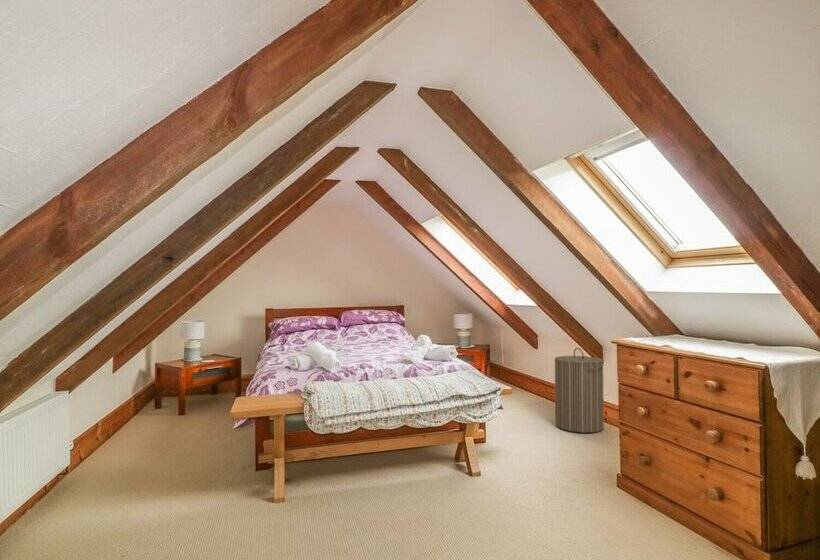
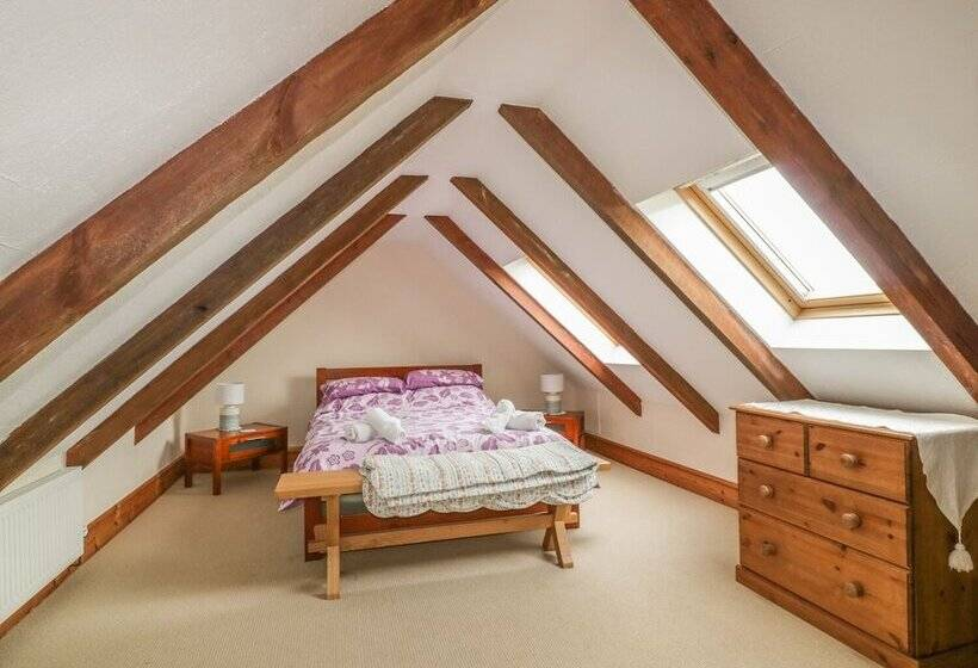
- laundry hamper [553,347,605,434]
